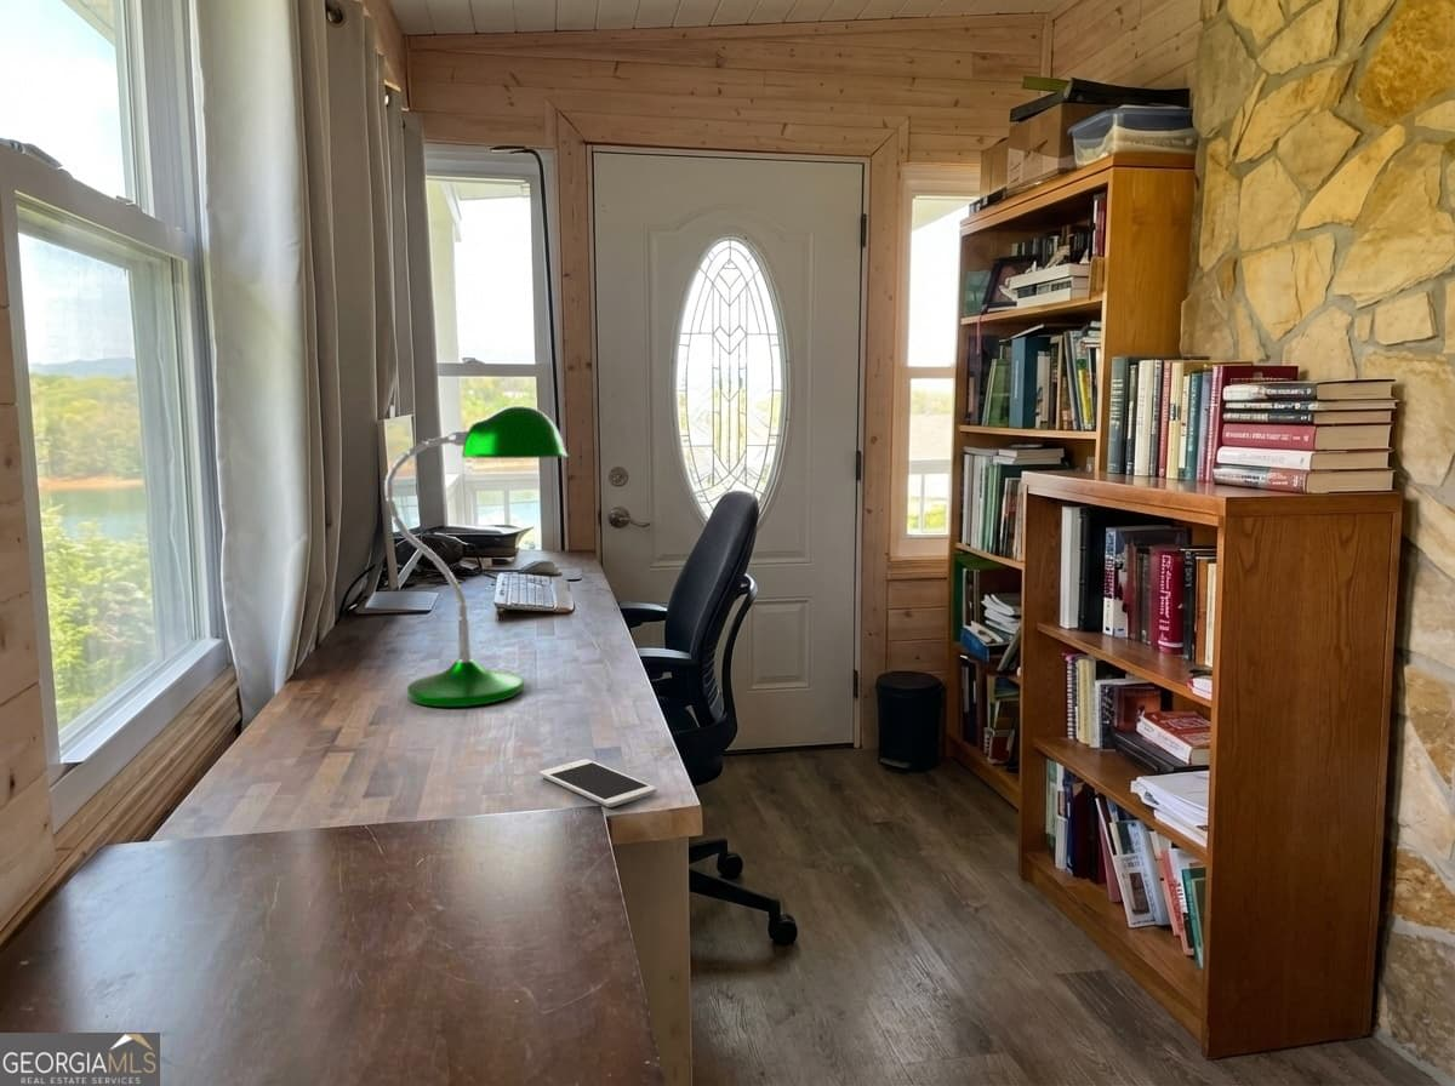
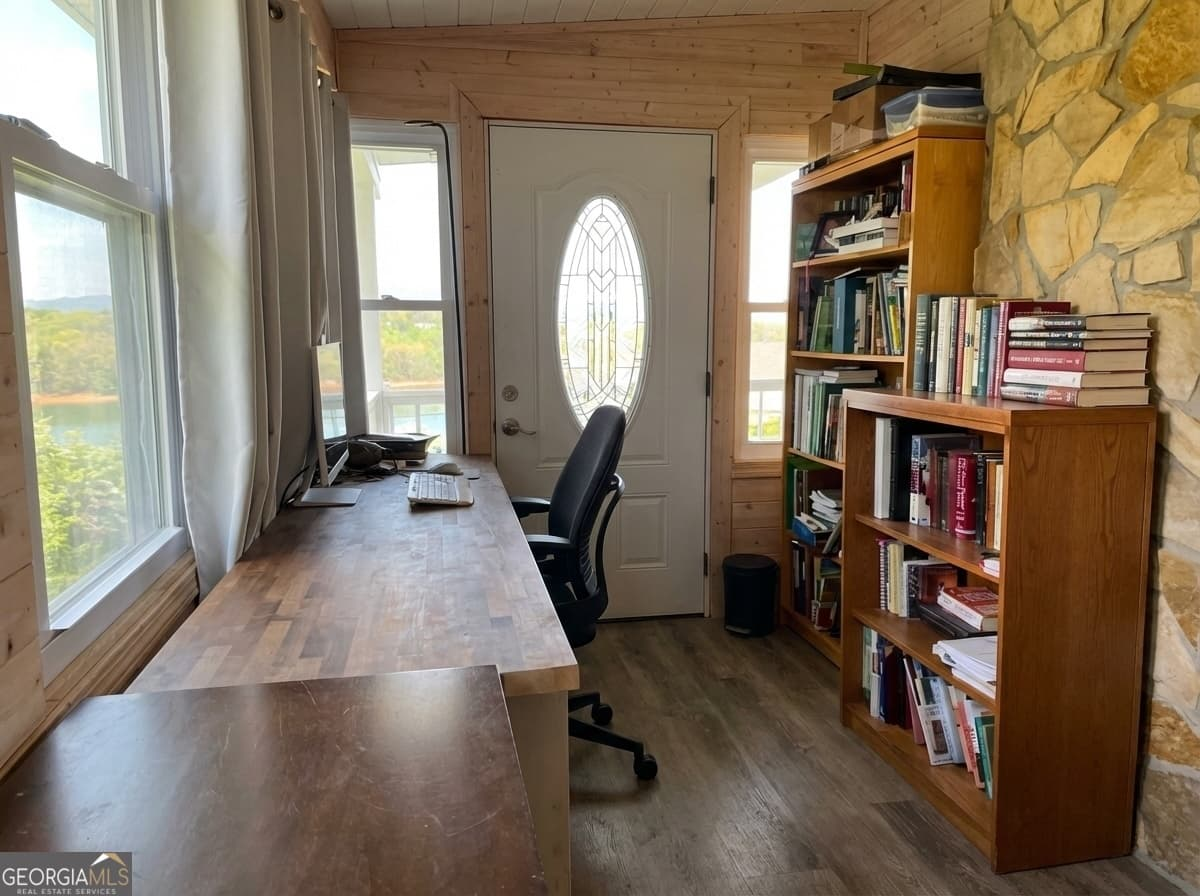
- desk lamp [383,404,570,708]
- cell phone [538,758,658,808]
